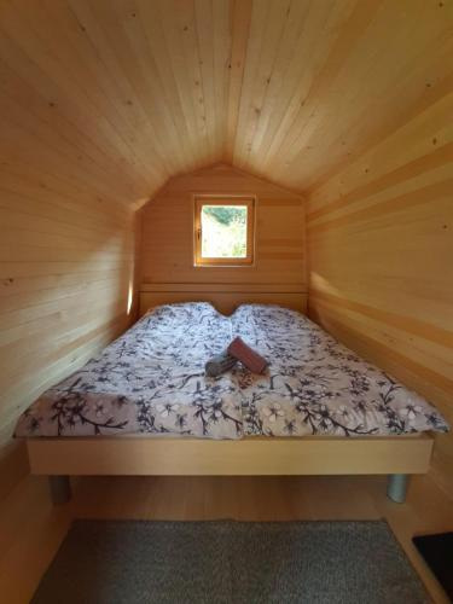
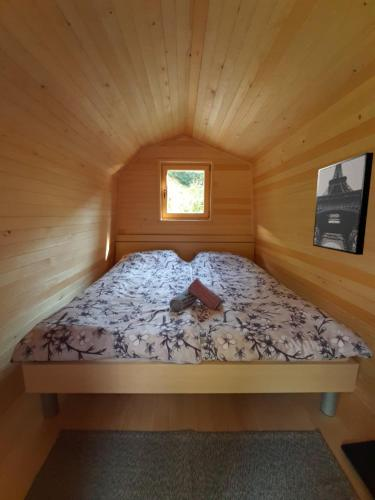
+ wall art [312,152,375,256]
